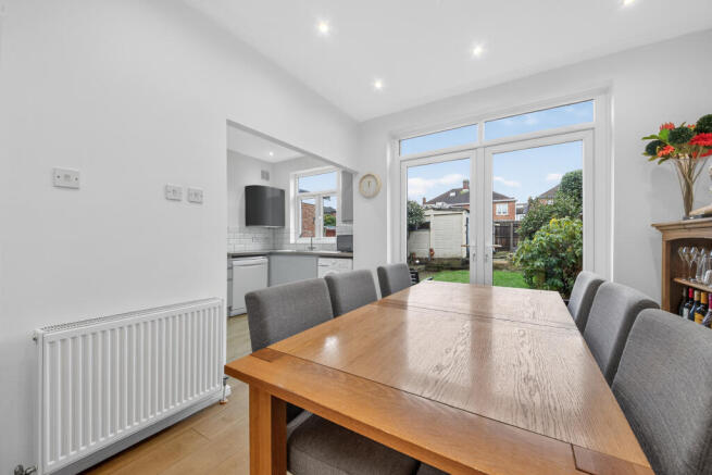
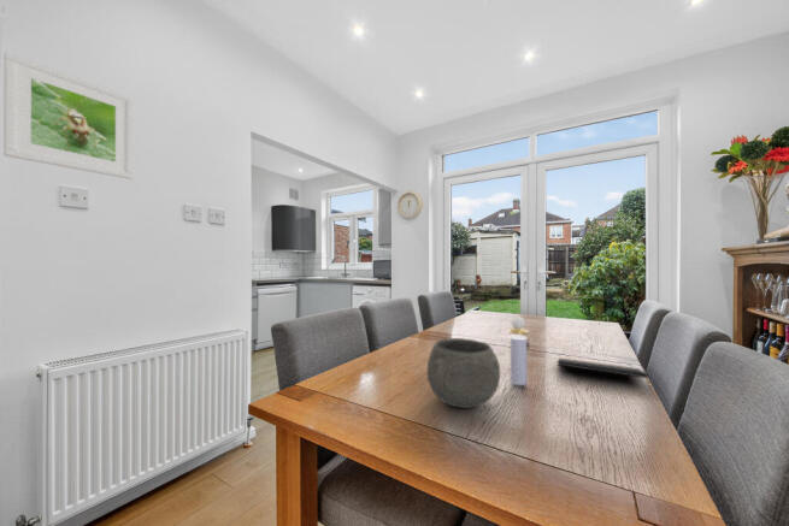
+ perfume bottle [507,317,530,386]
+ bowl [426,337,501,409]
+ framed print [2,51,135,181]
+ notepad [557,356,652,390]
